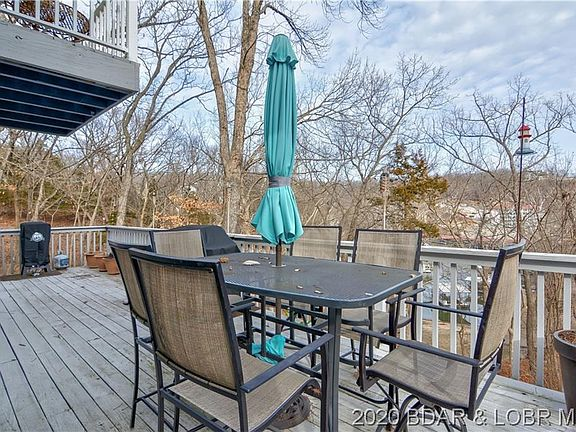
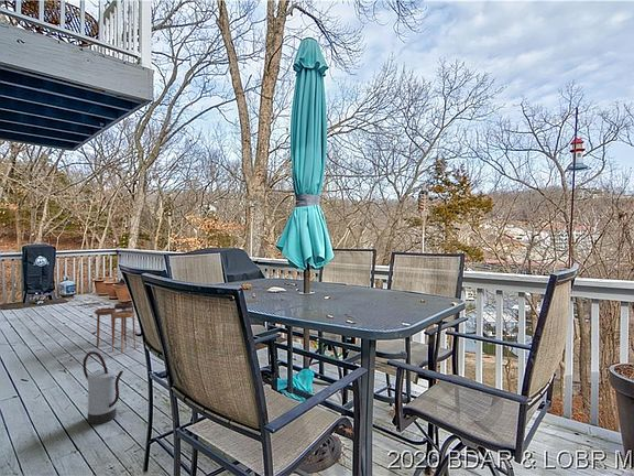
+ watering can [81,350,124,425]
+ side table [94,302,136,355]
